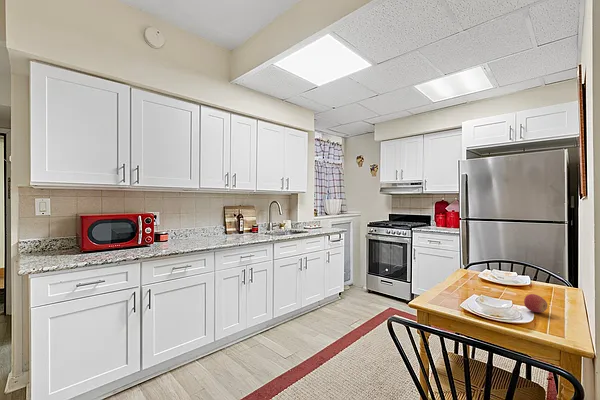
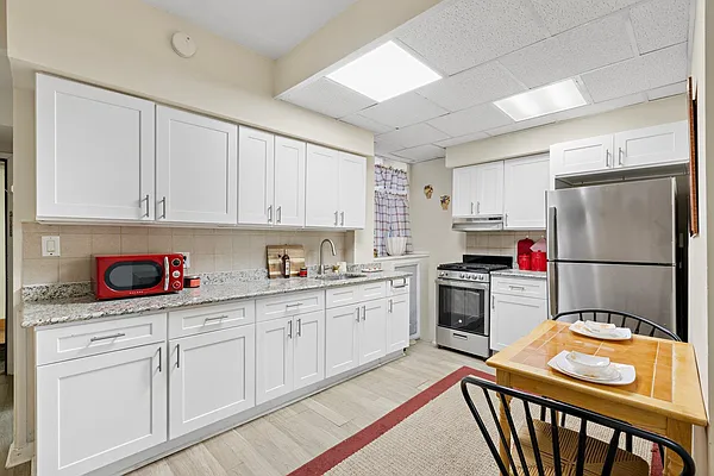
- apple [523,293,548,314]
